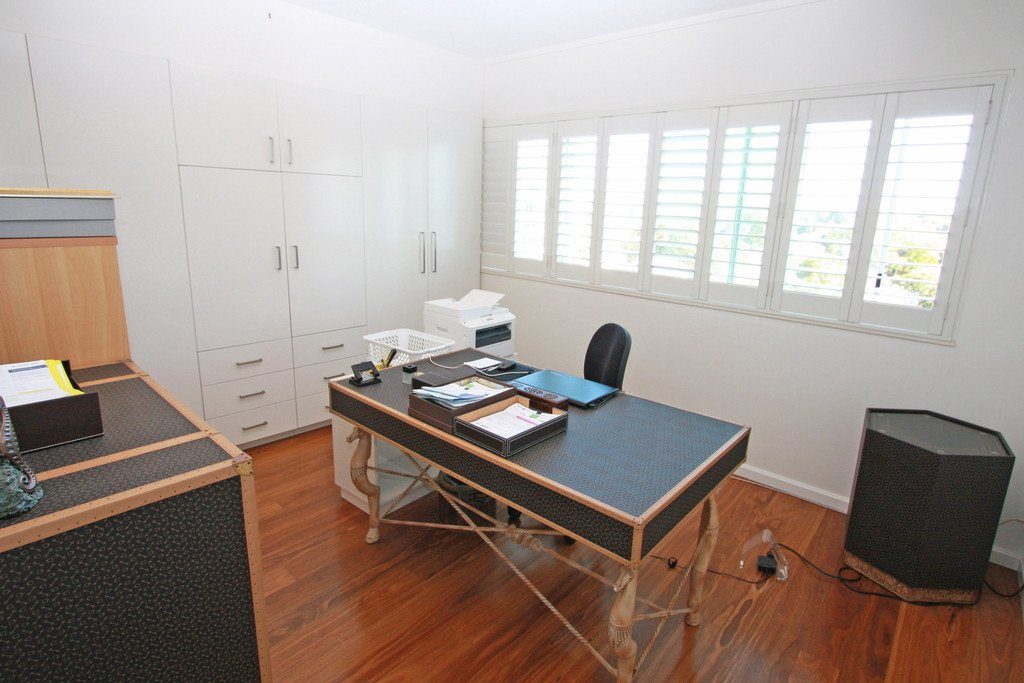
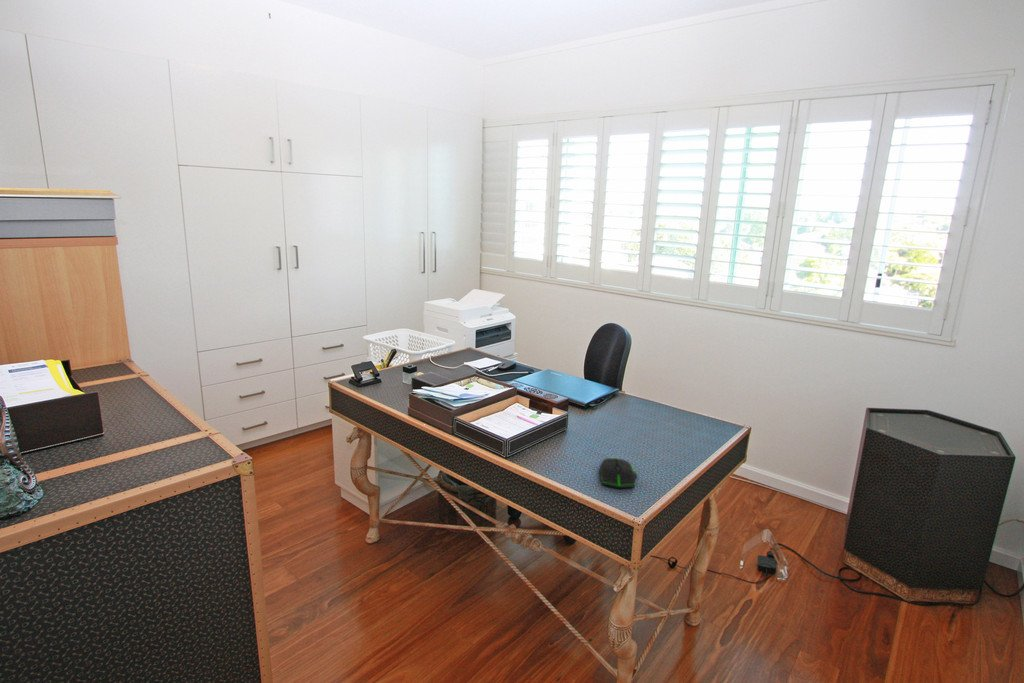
+ computer mouse [598,456,638,489]
